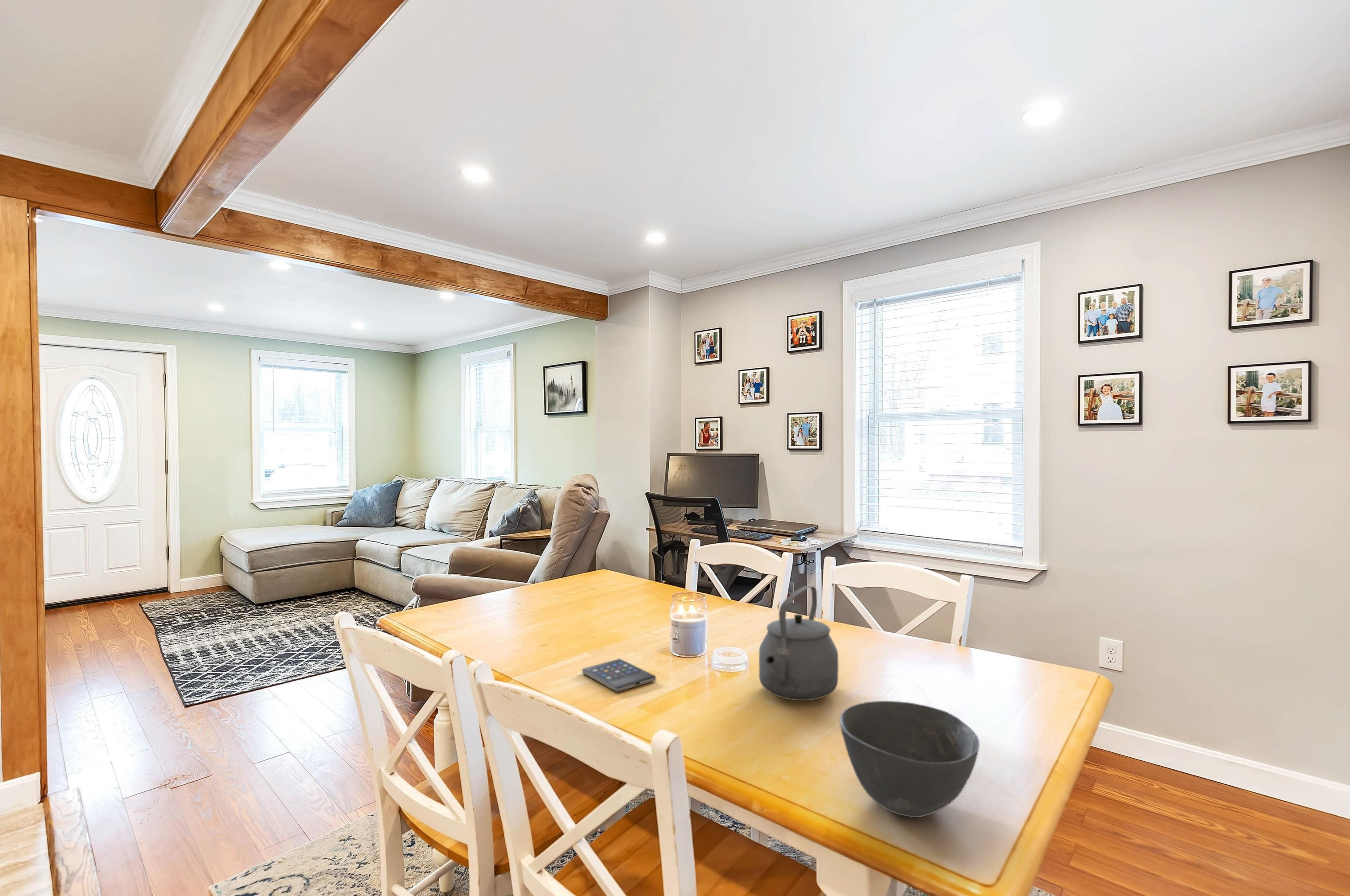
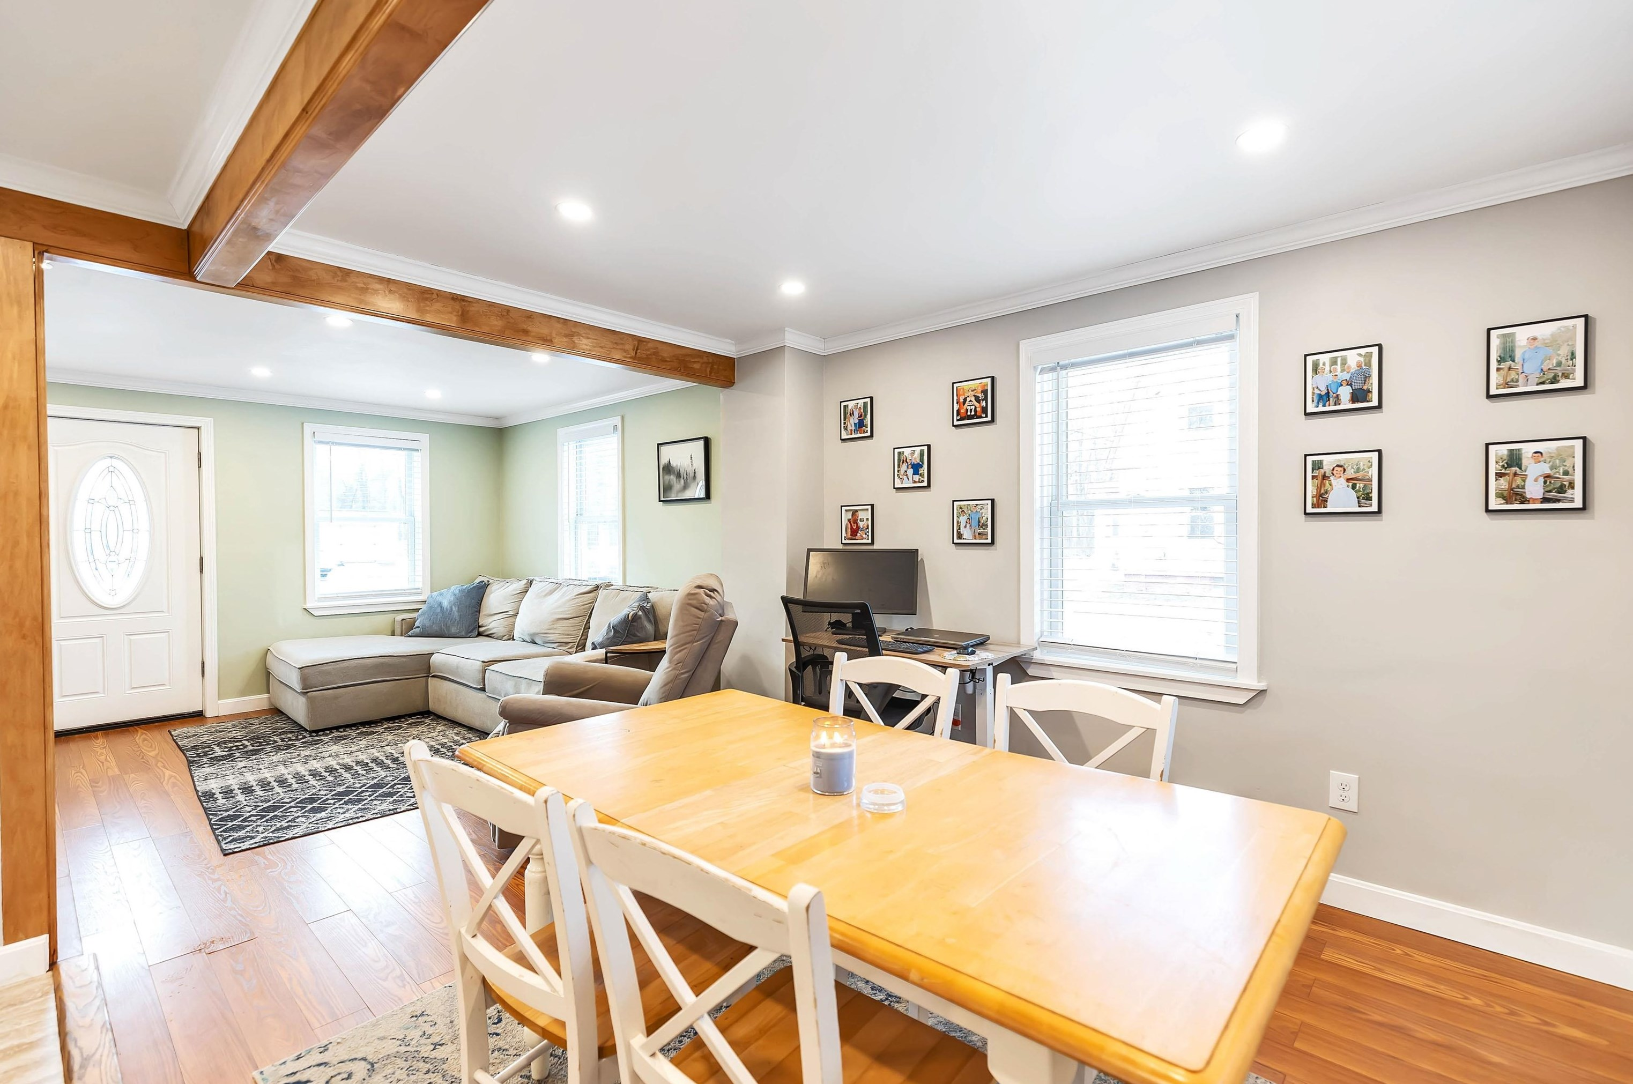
- bowl [839,701,980,818]
- smartphone [581,658,656,693]
- tea kettle [758,585,839,701]
